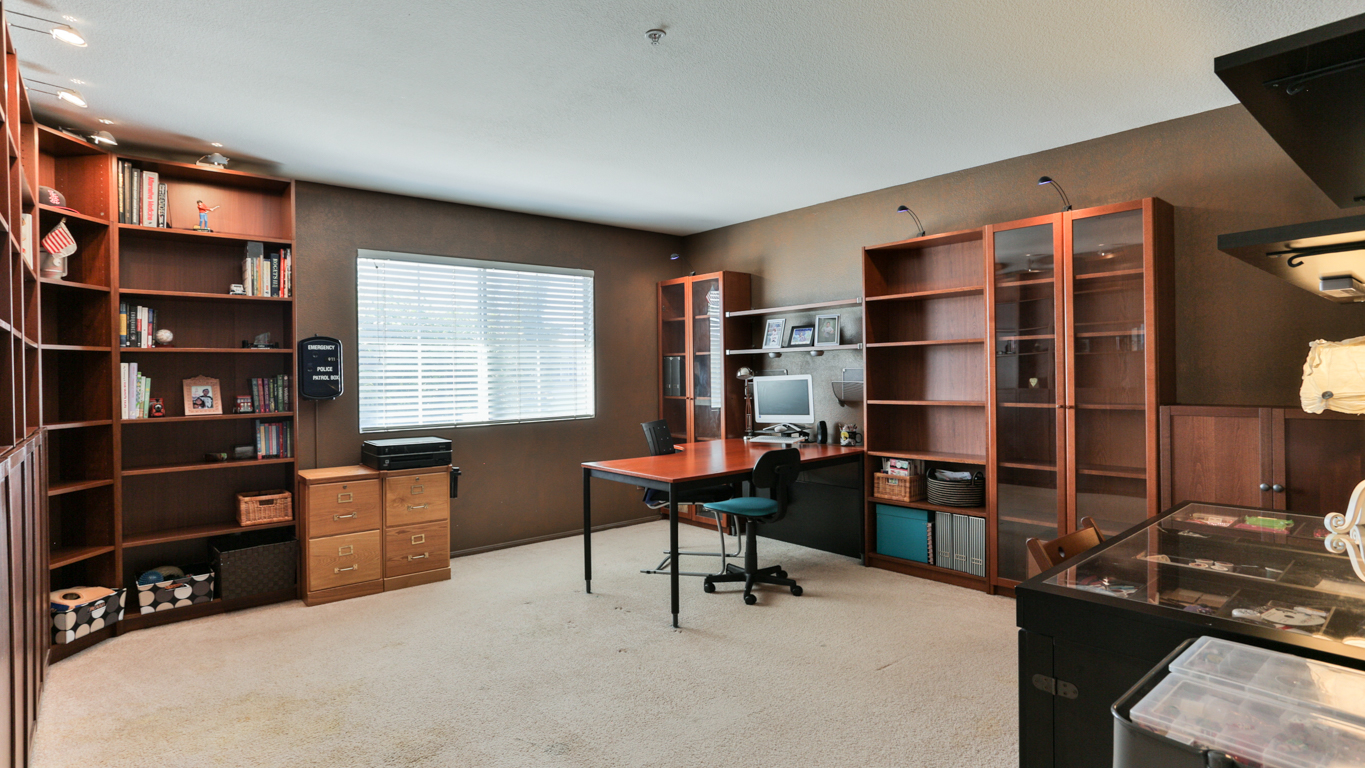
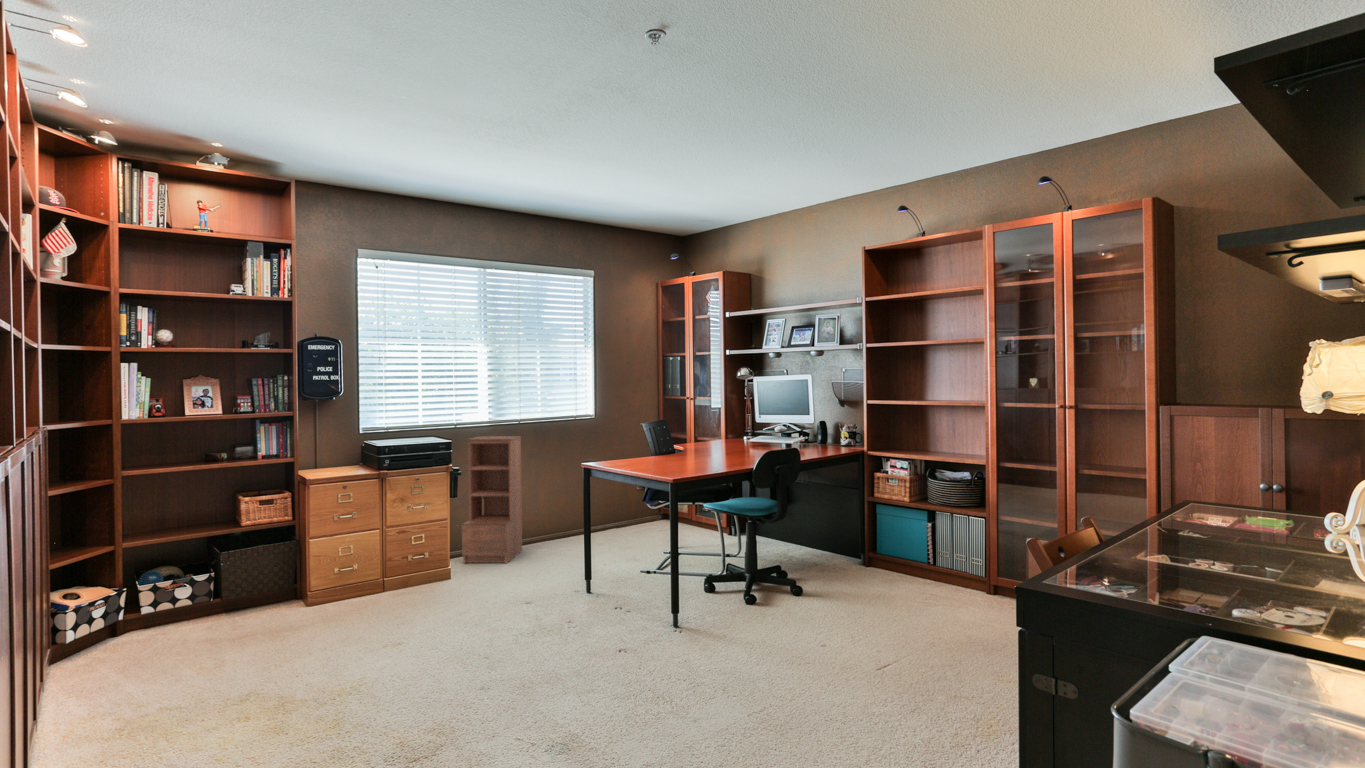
+ bookshelf [461,435,523,564]
